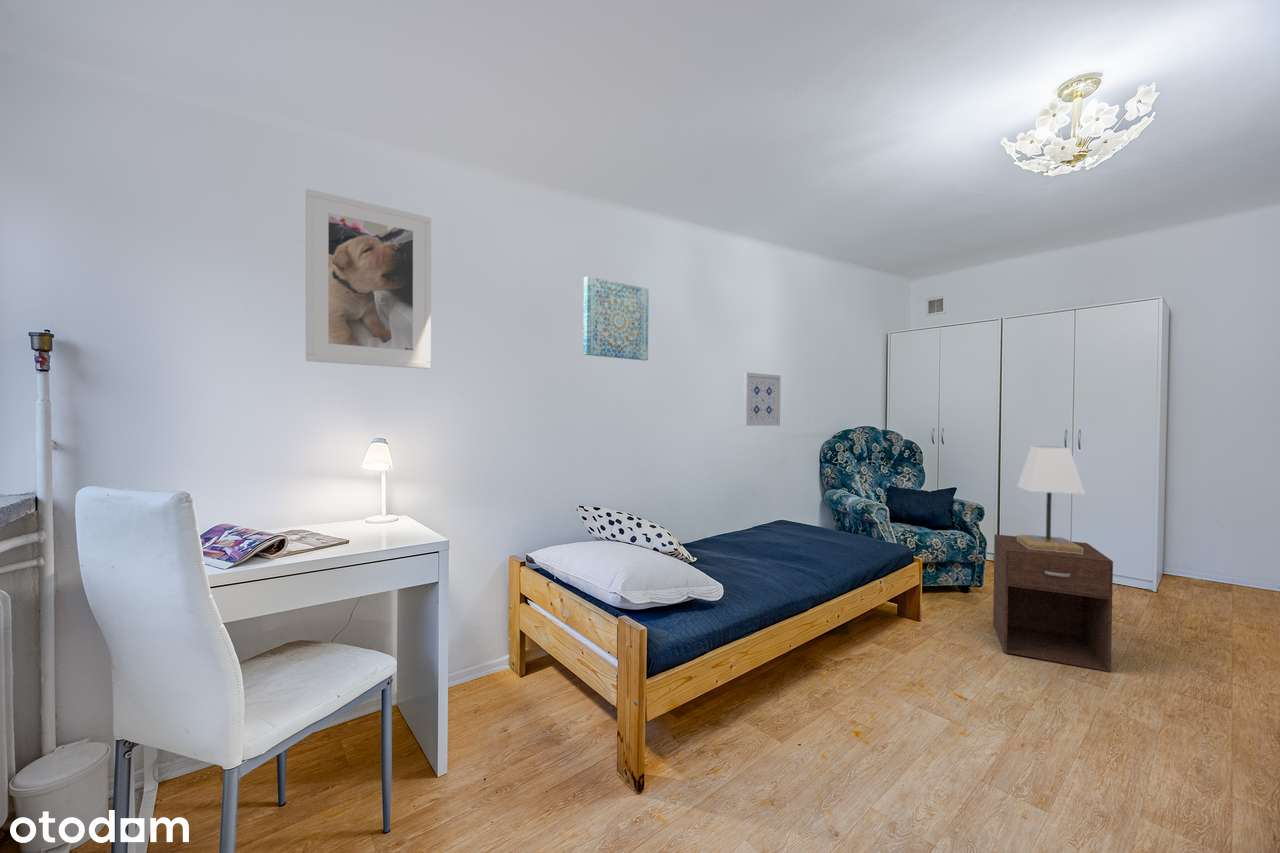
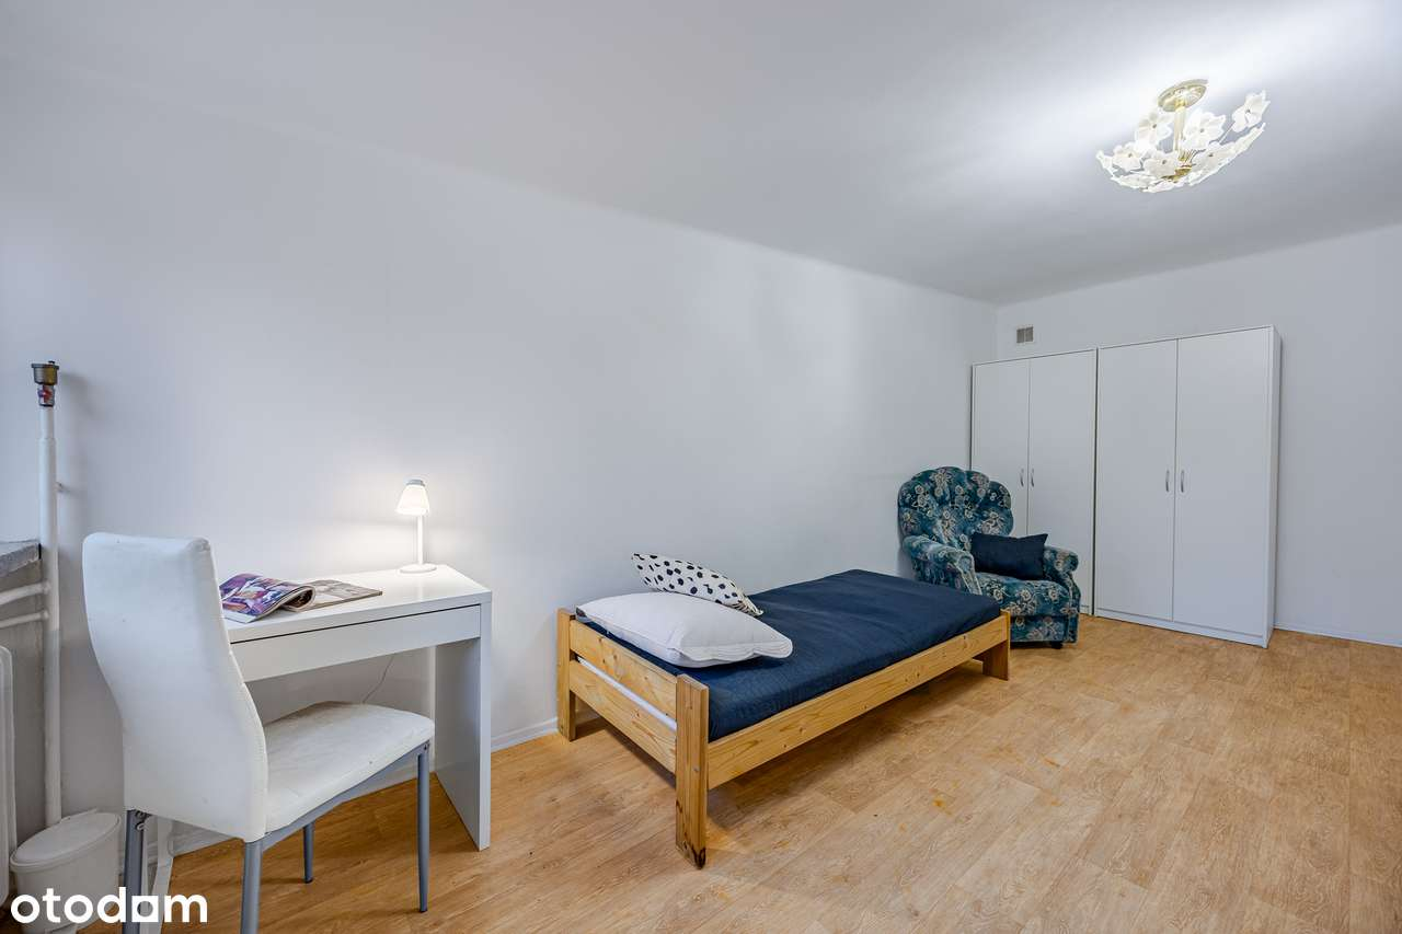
- nightstand [992,533,1114,673]
- lamp [1016,445,1086,554]
- wall art [582,275,650,361]
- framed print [305,188,432,370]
- wall art [742,372,782,427]
